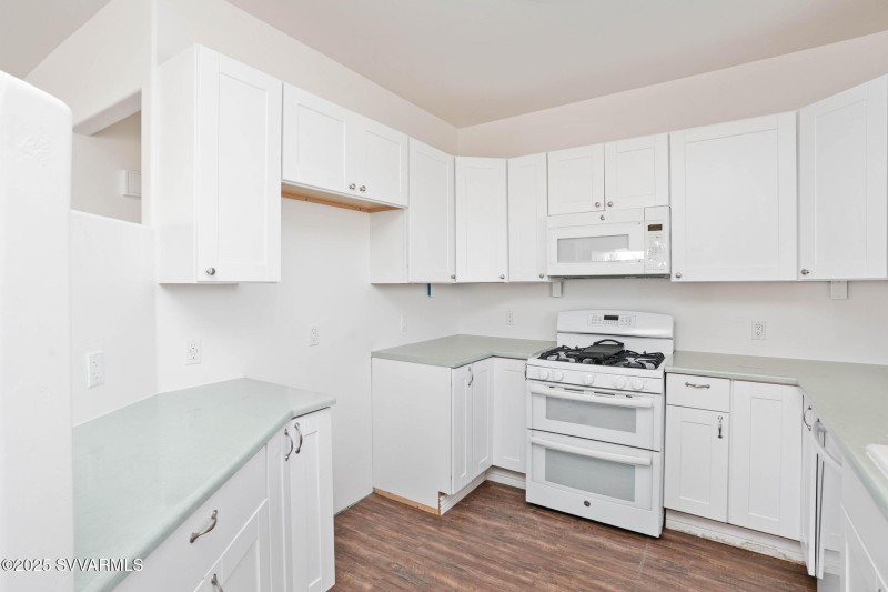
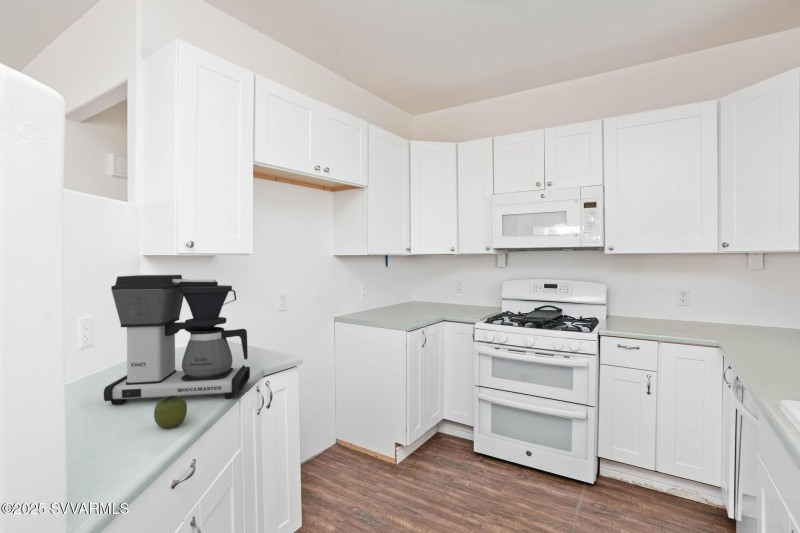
+ apple [153,396,188,429]
+ coffee maker [103,274,251,406]
